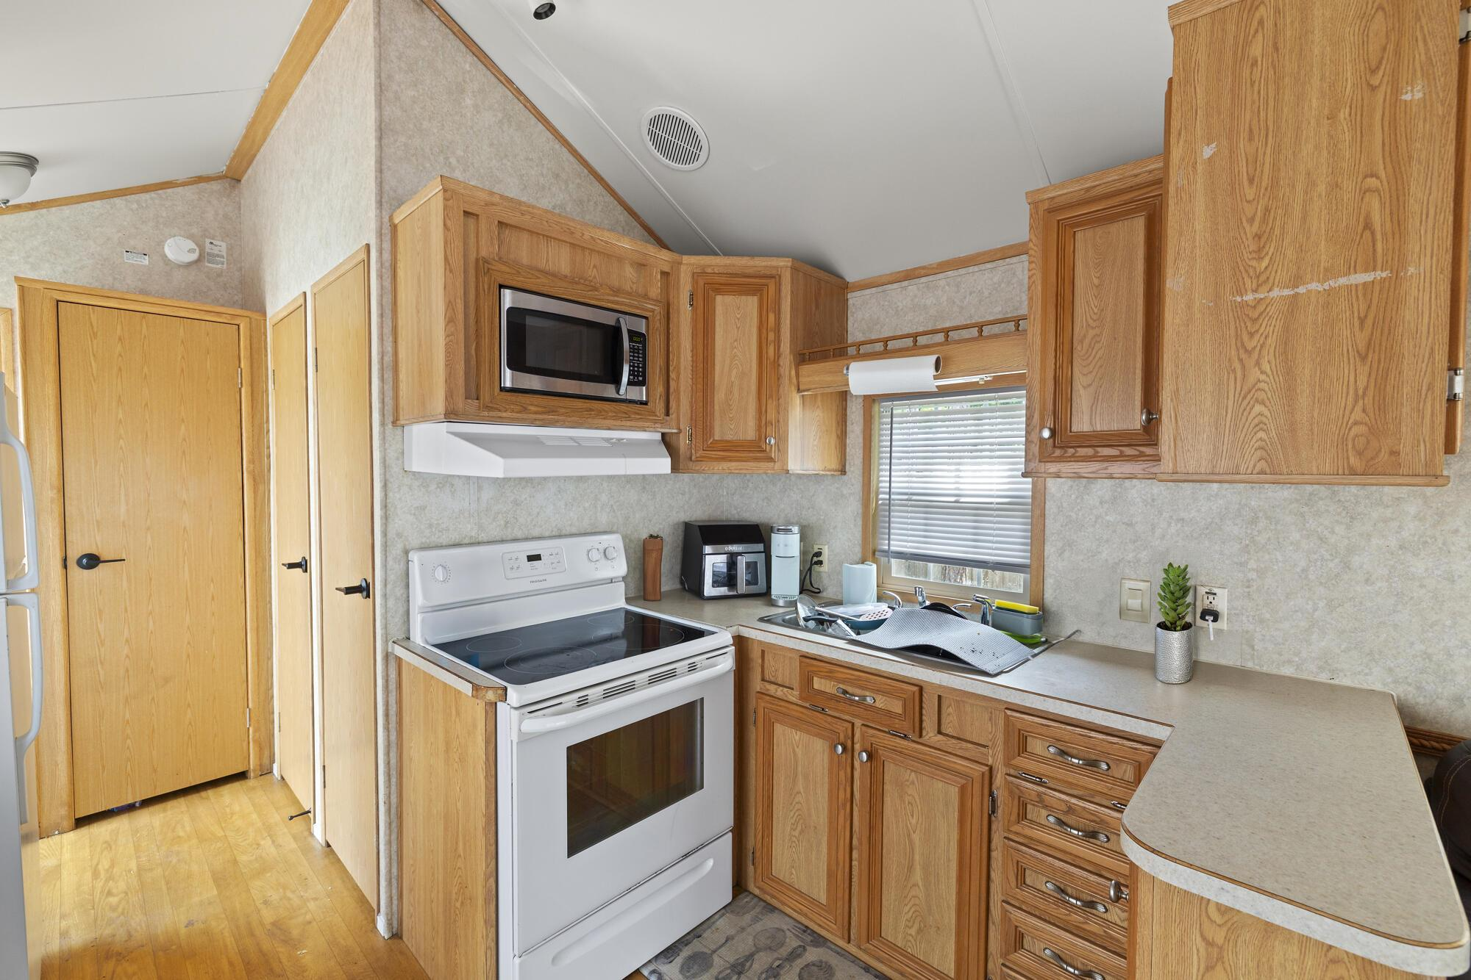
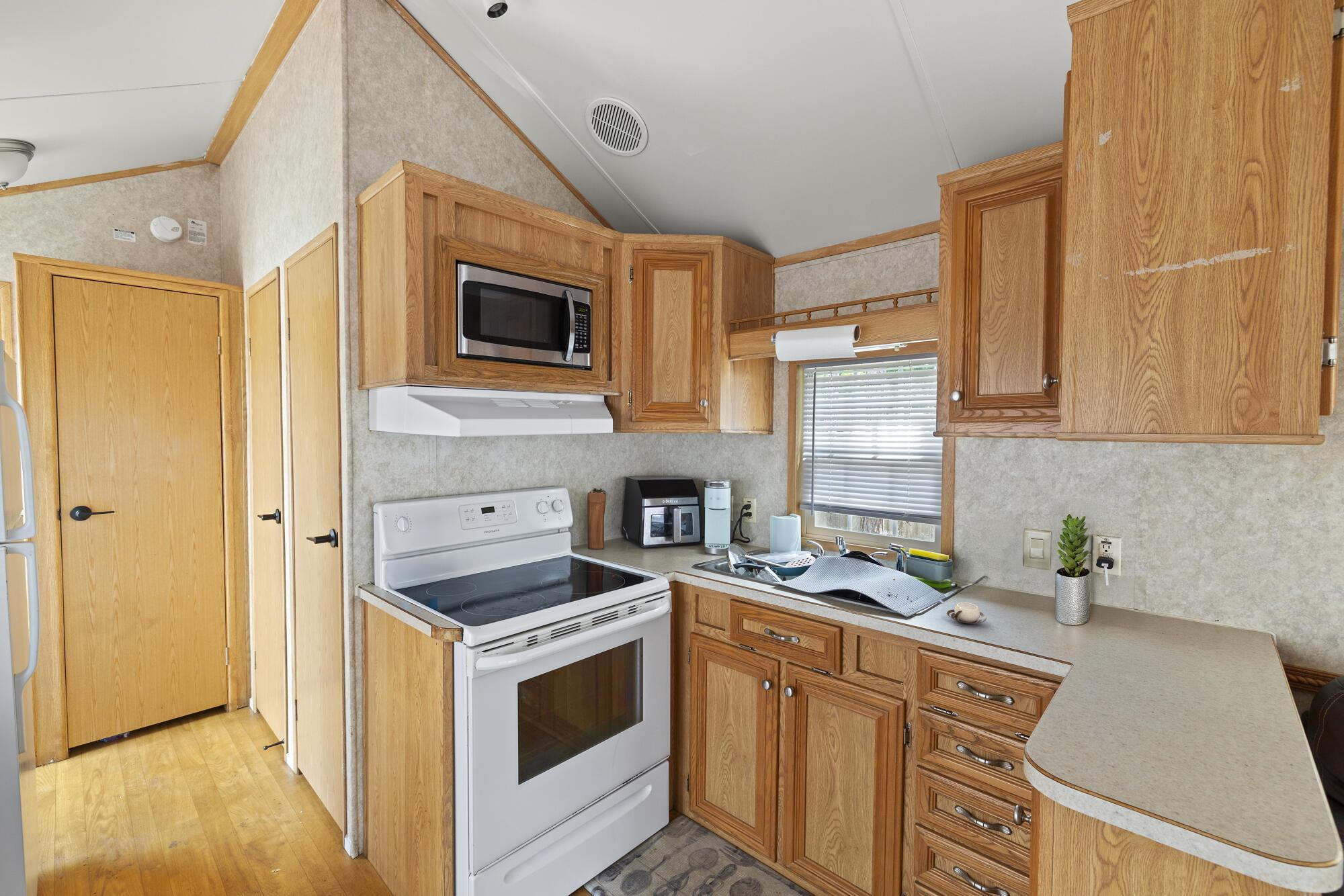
+ cup [946,602,987,625]
